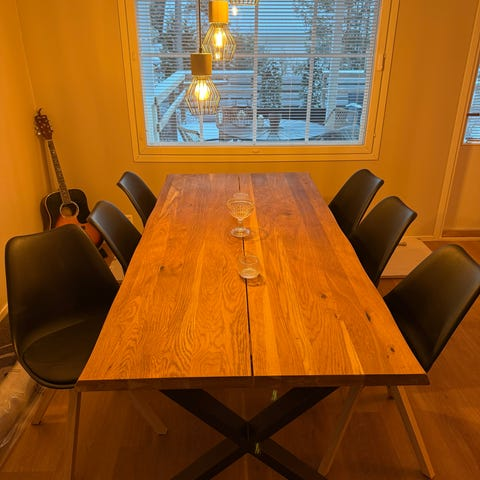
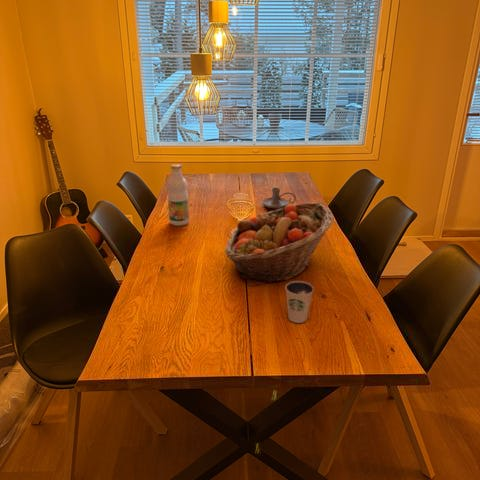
+ dixie cup [284,280,315,324]
+ bottle [166,163,190,227]
+ fruit basket [224,201,334,284]
+ candle holder [261,187,297,210]
